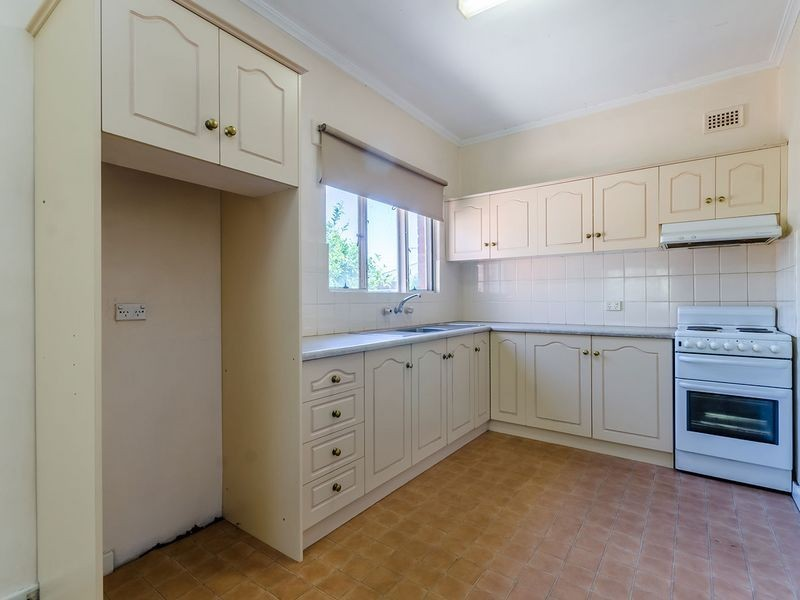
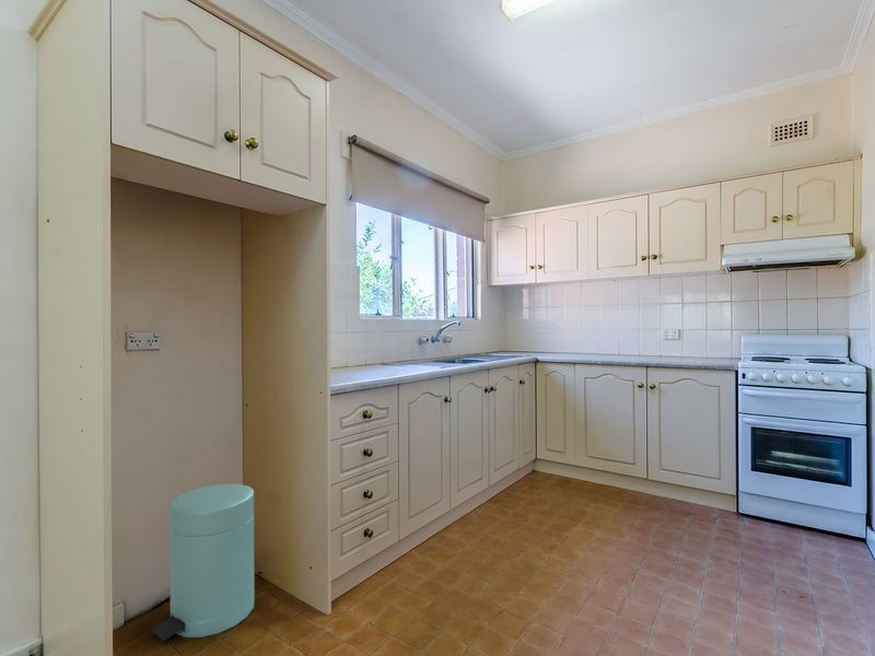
+ trash can [151,483,256,643]
